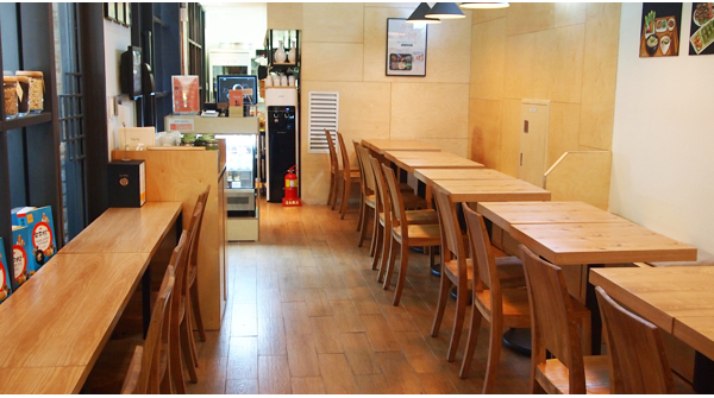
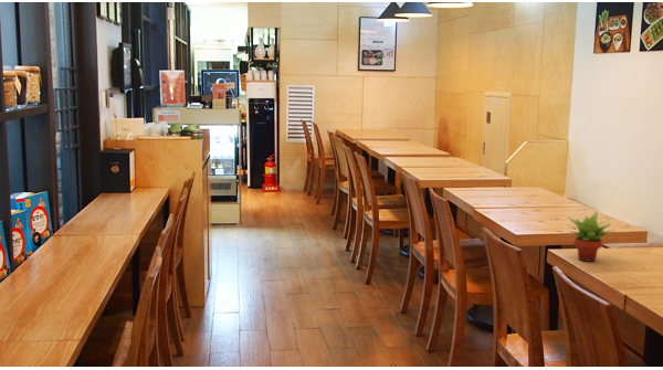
+ succulent plant [567,211,617,263]
